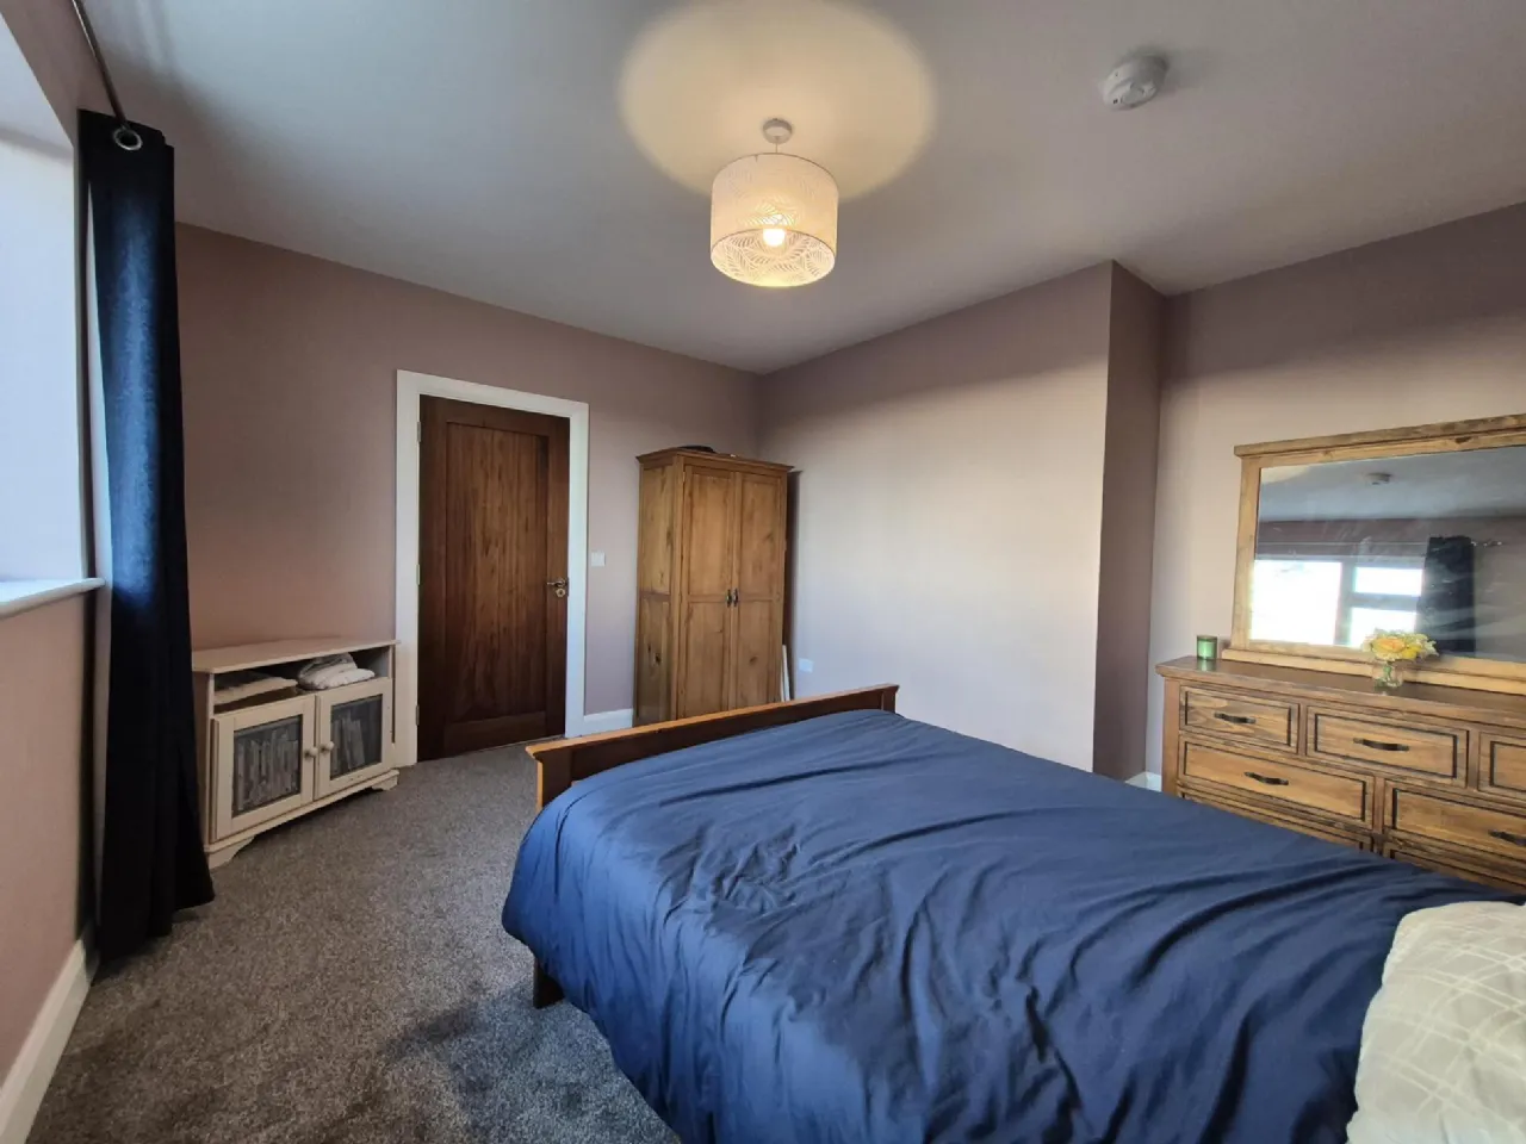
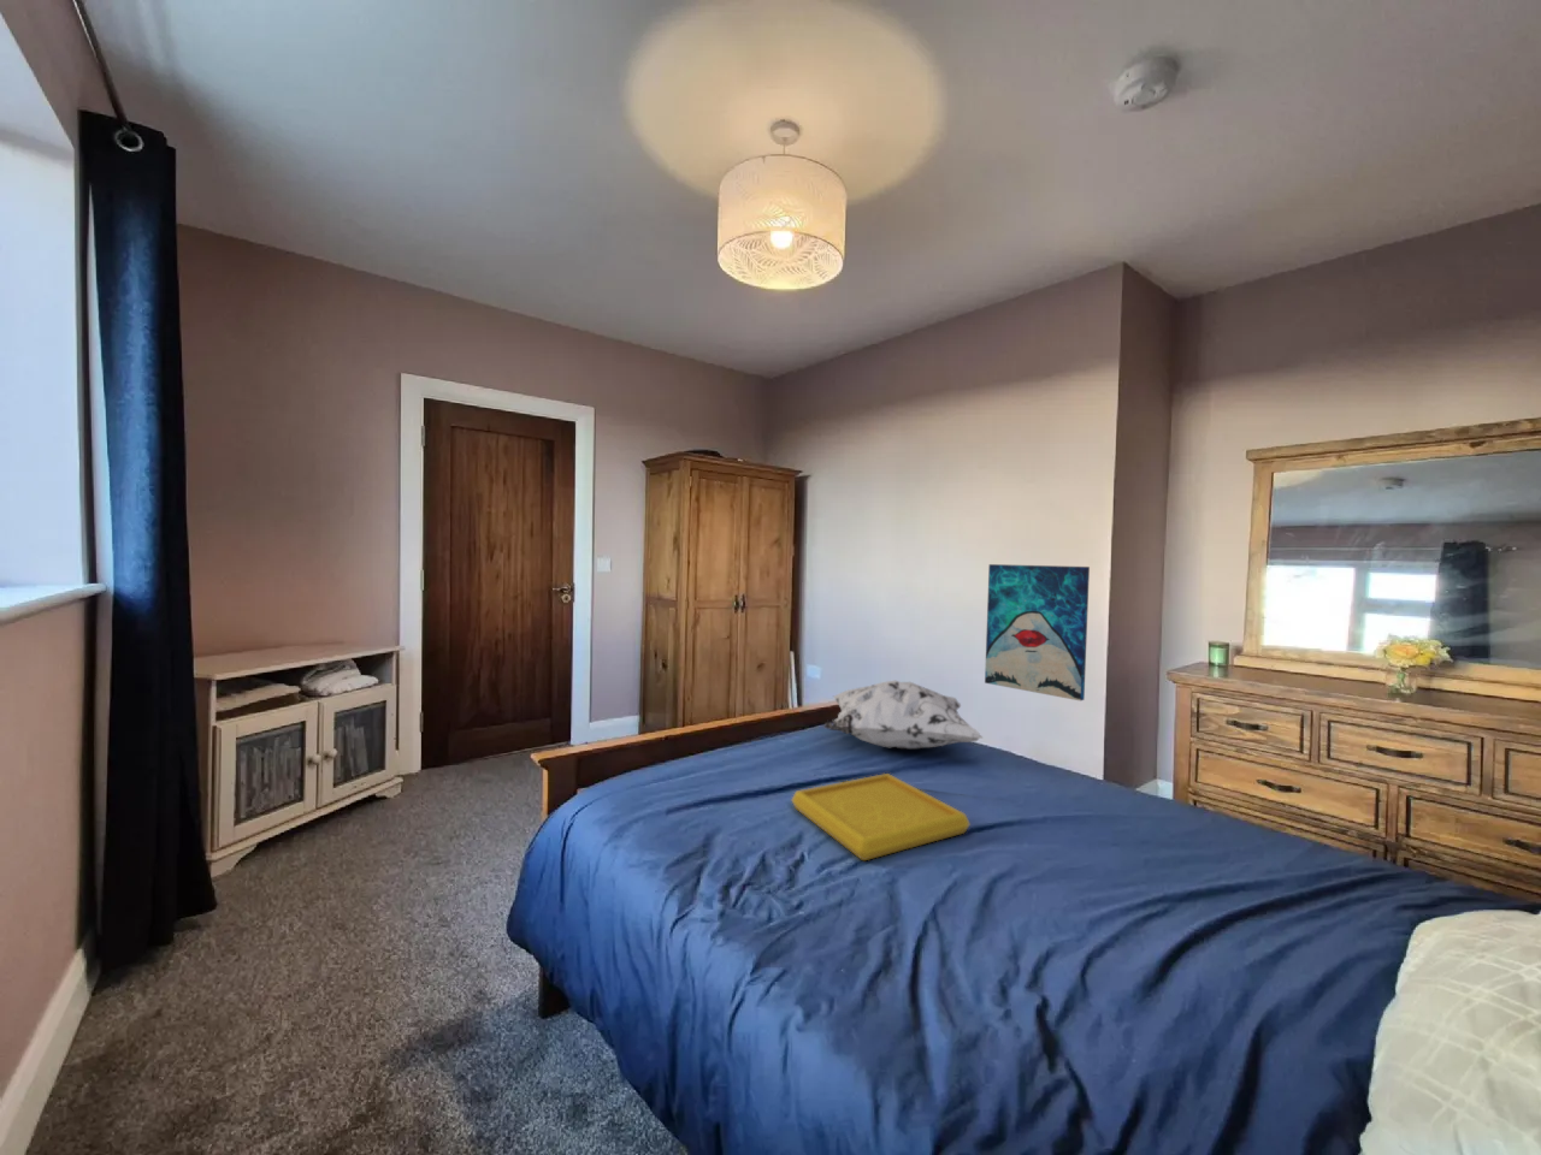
+ wall art [984,563,1091,702]
+ serving tray [791,773,971,861]
+ decorative pillow [823,679,985,750]
